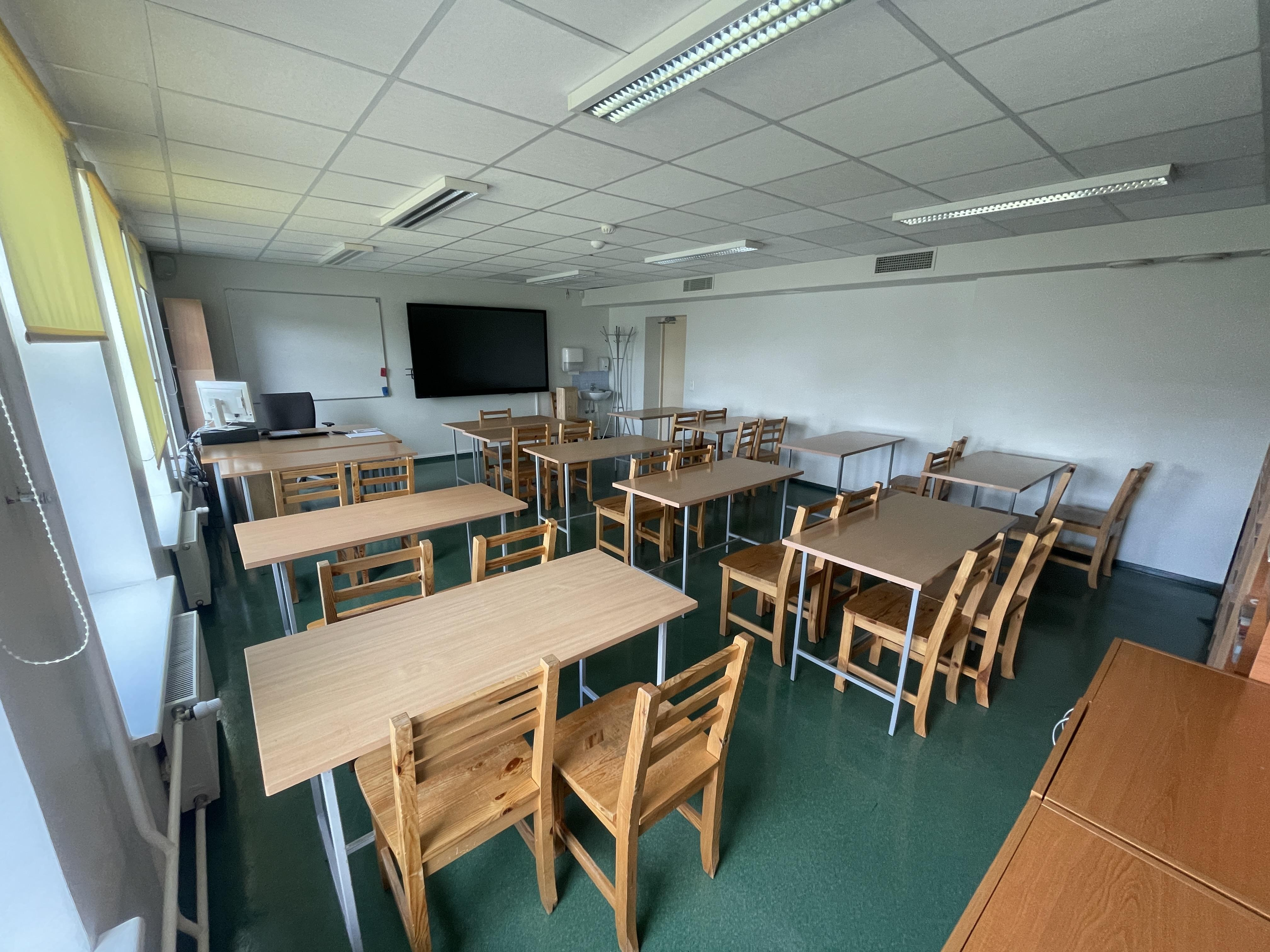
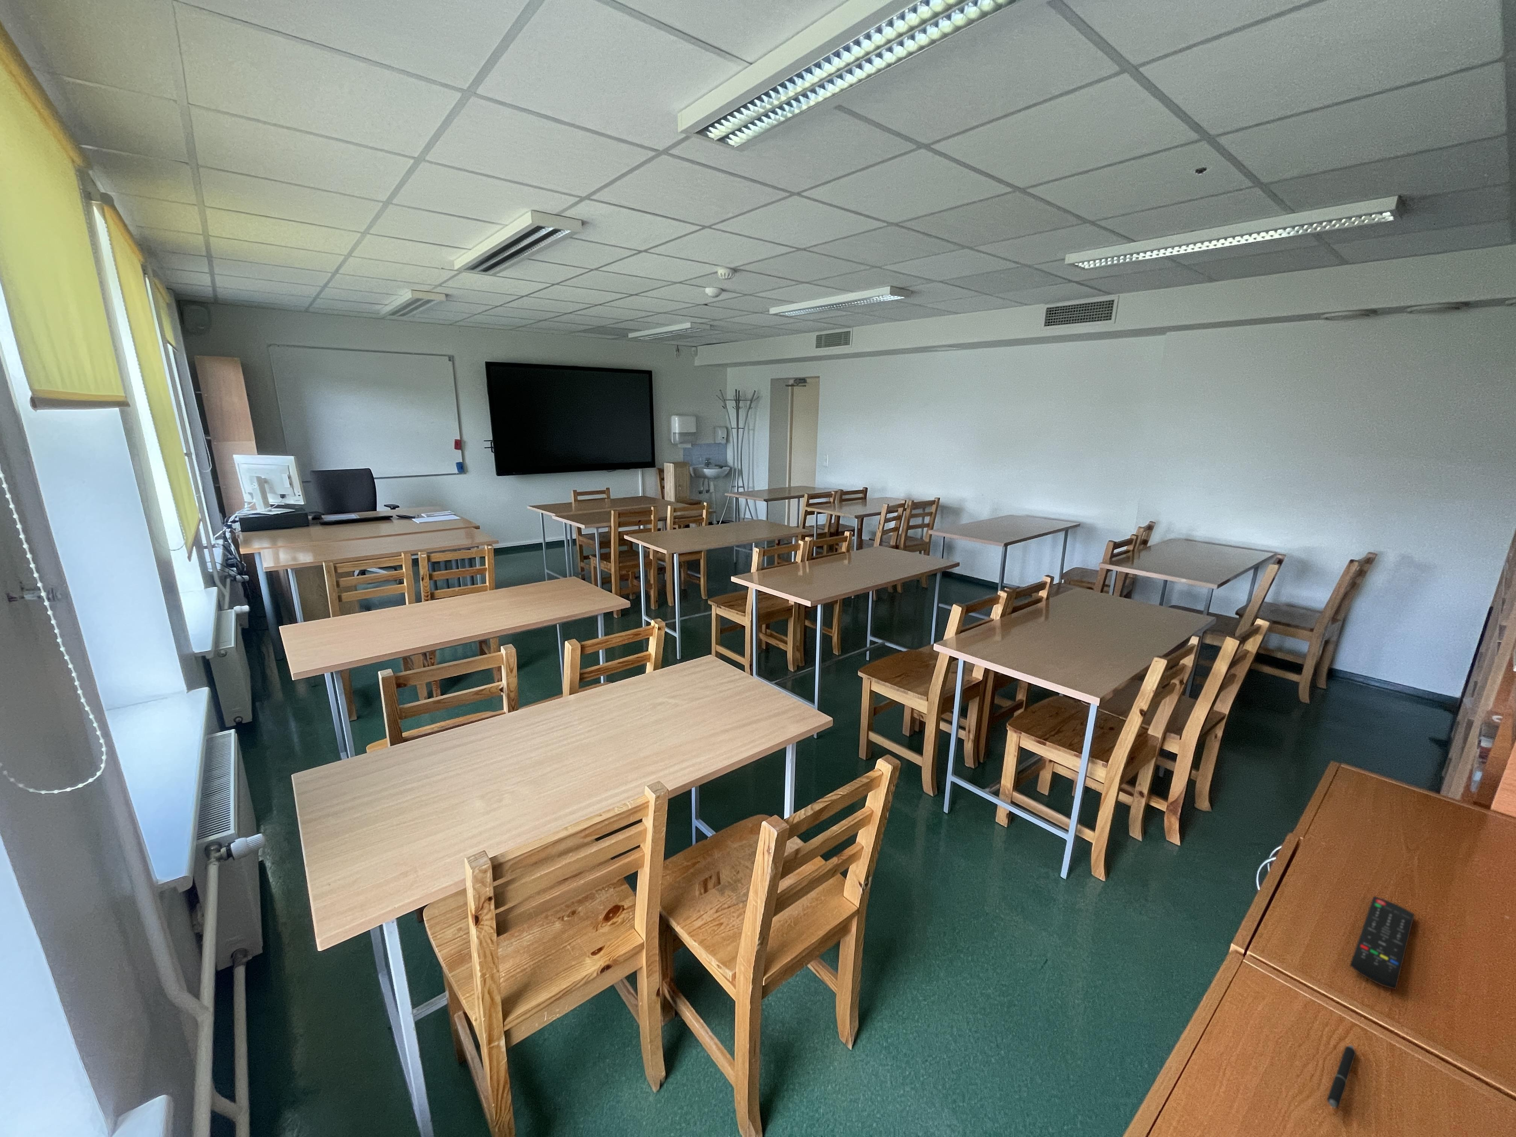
+ remote control [1349,896,1415,990]
+ pen [1327,1045,1356,1108]
+ smoke detector [1188,161,1215,176]
